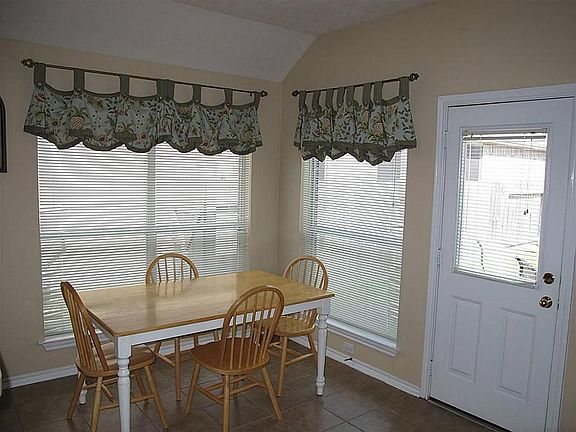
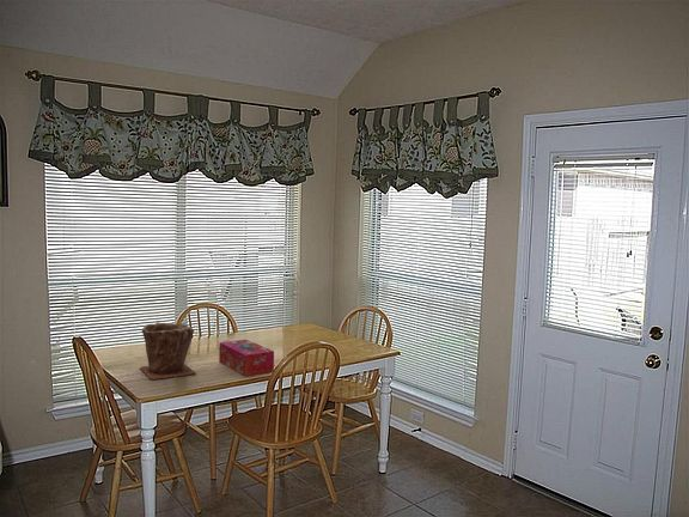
+ tissue box [218,339,275,377]
+ plant pot [139,321,197,381]
